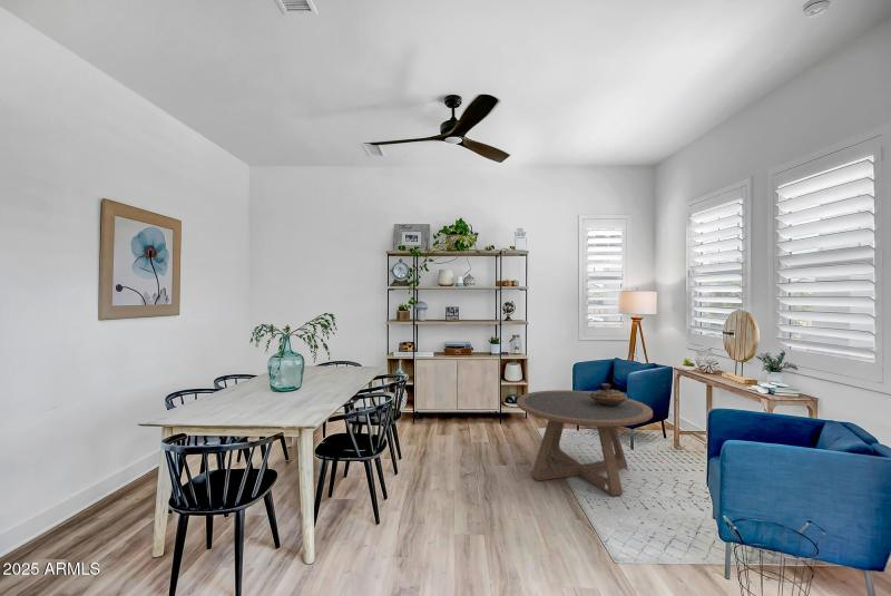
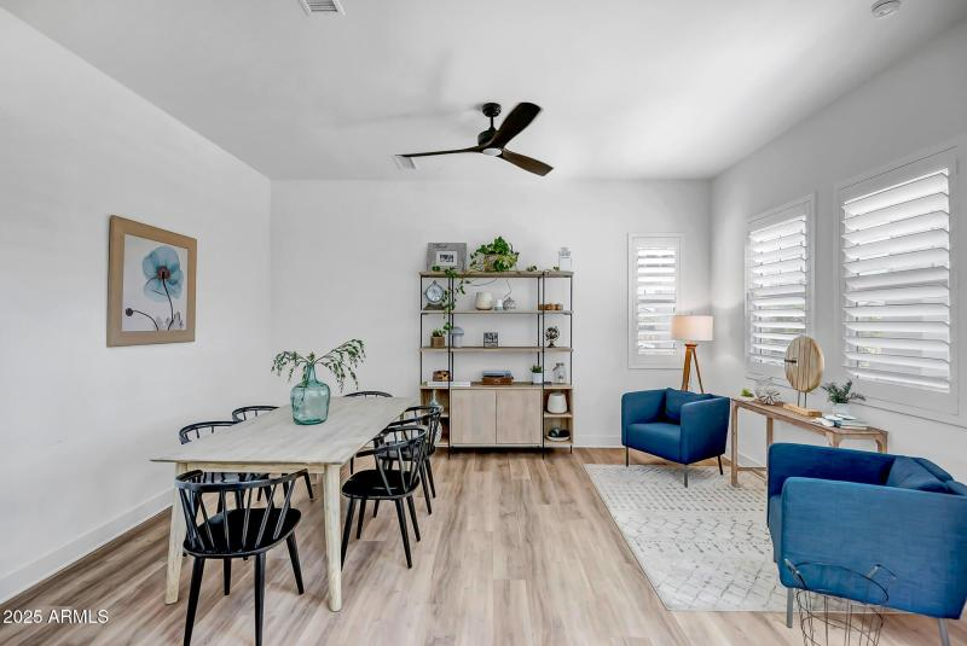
- decorative bowl [589,382,628,406]
- coffee table [516,389,654,497]
